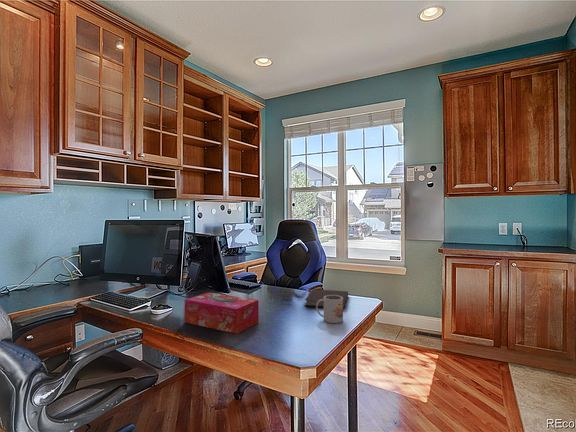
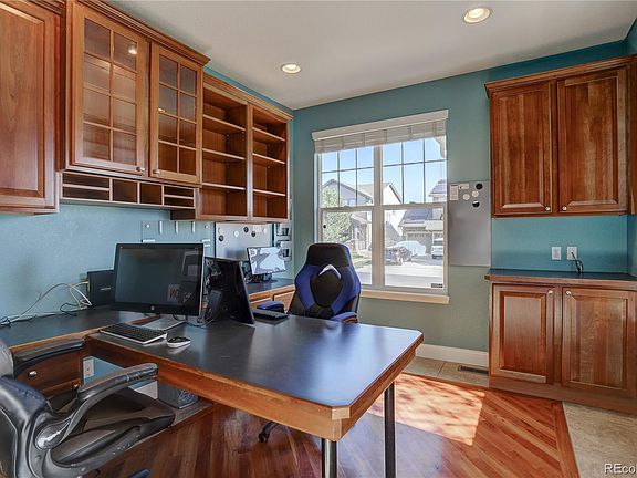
- tissue box [184,292,260,335]
- mug [315,295,344,324]
- notebook [304,288,349,309]
